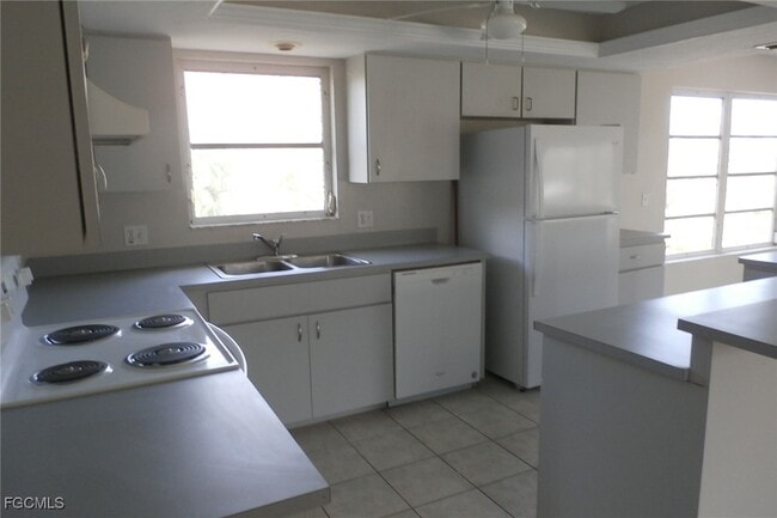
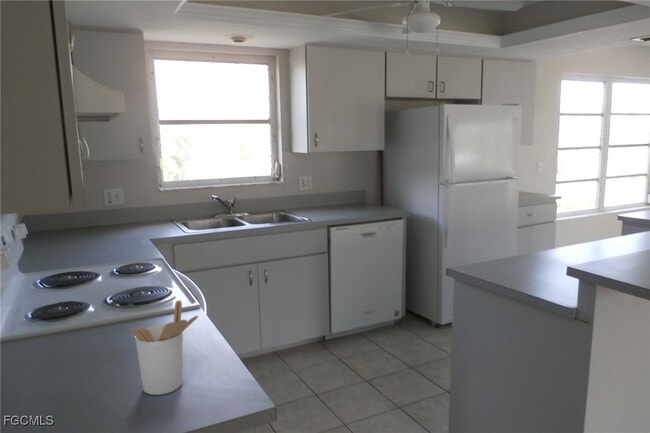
+ utensil holder [130,299,199,396]
